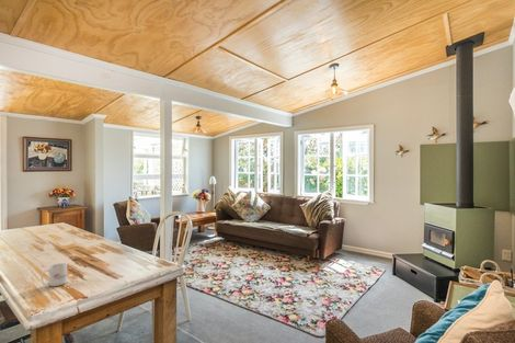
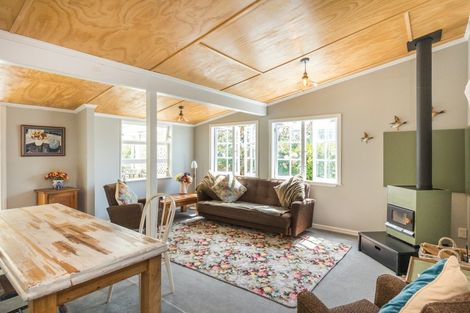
- mug [39,262,68,287]
